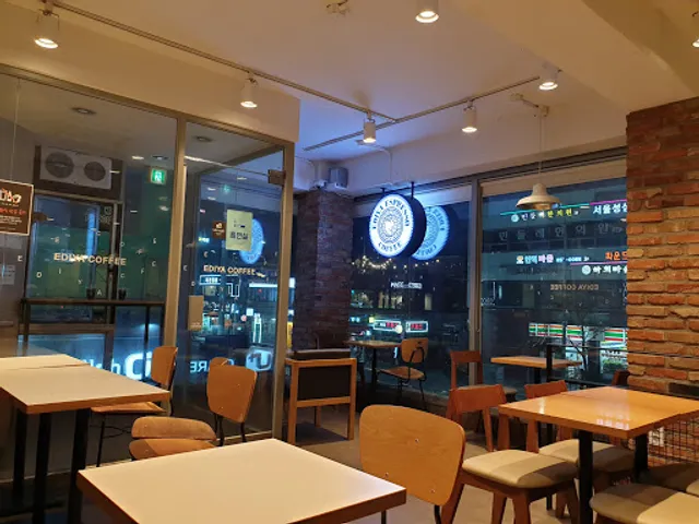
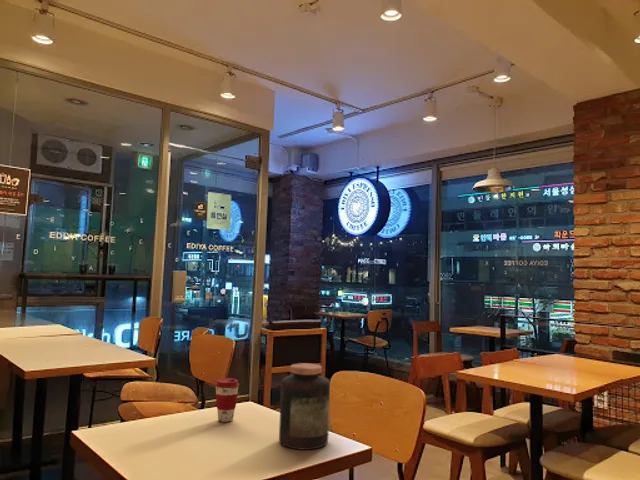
+ coffee cup [214,377,240,423]
+ jar [278,362,331,451]
